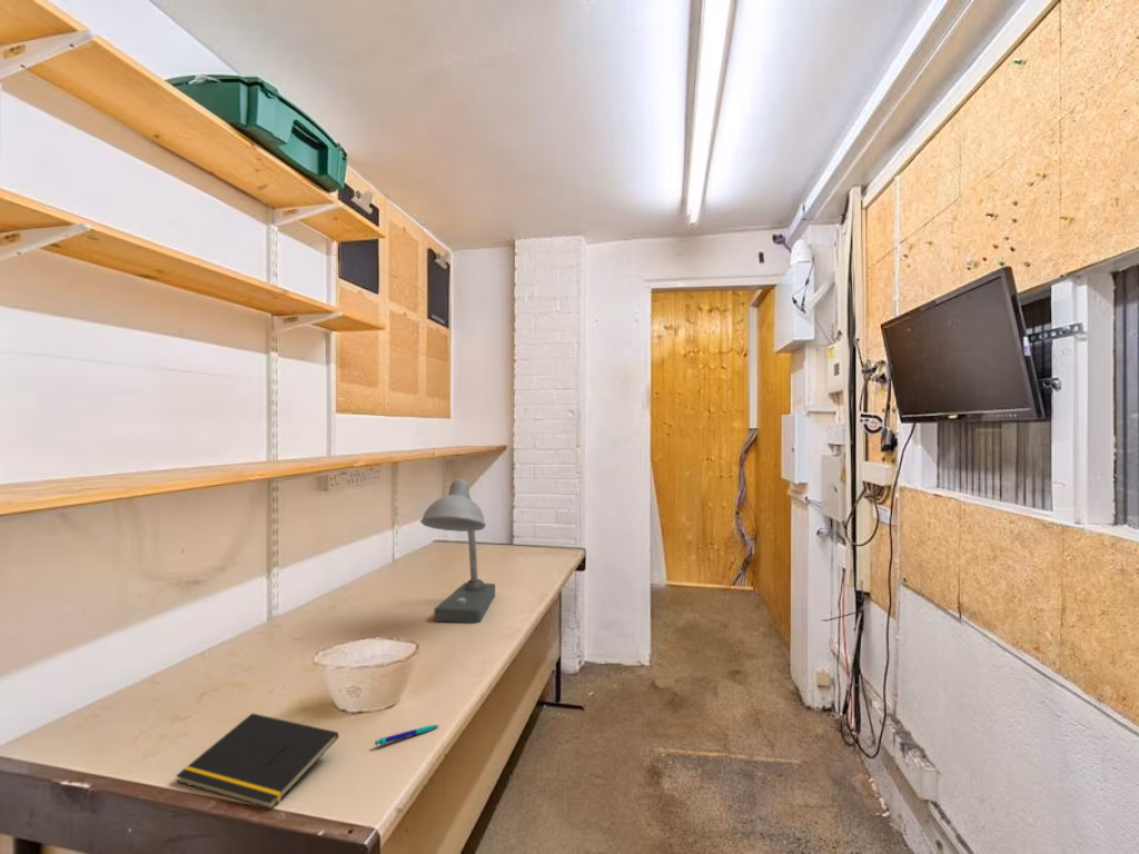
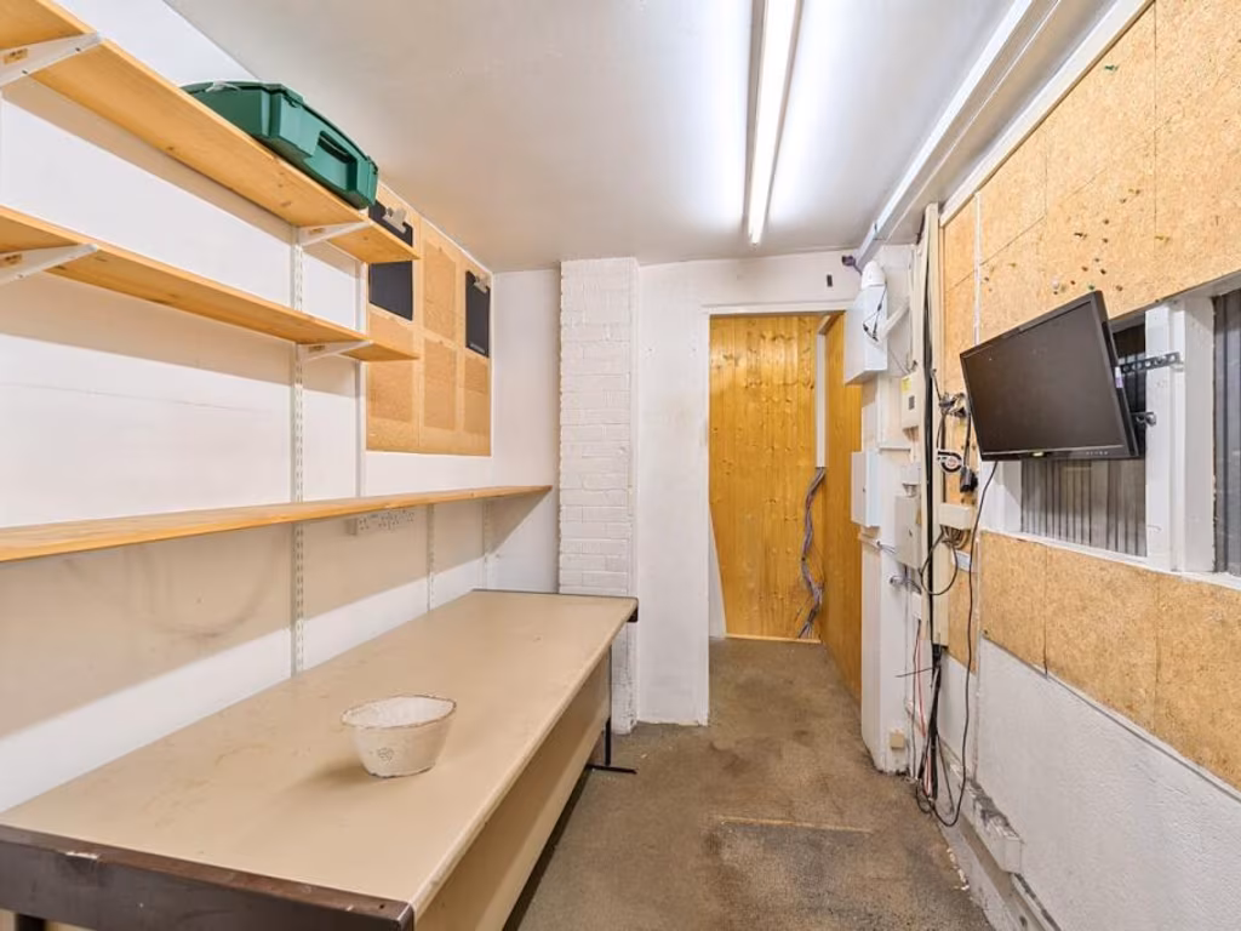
- notepad [175,713,340,811]
- pen [374,724,440,746]
- desk lamp [419,478,496,624]
